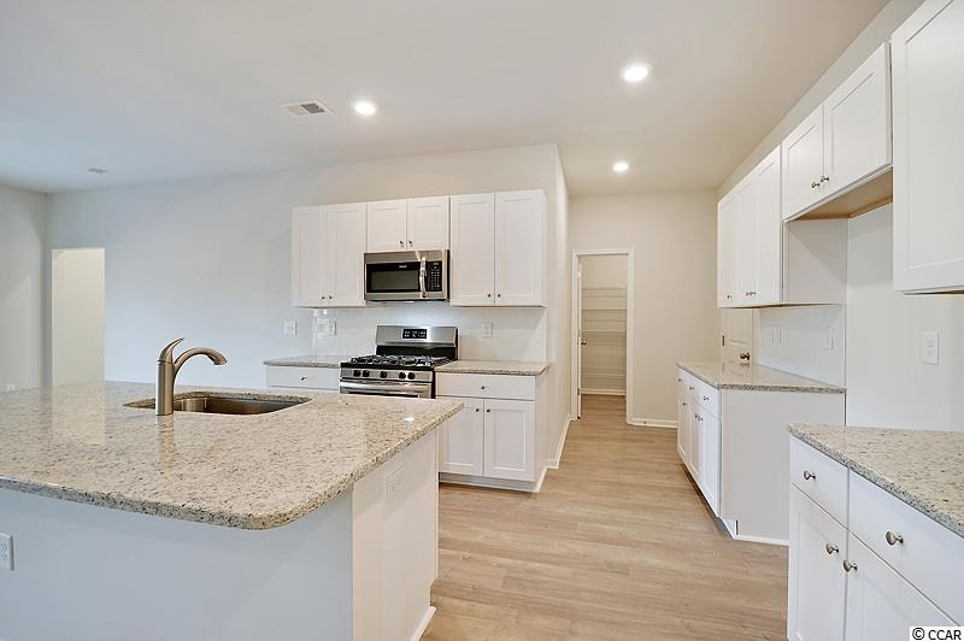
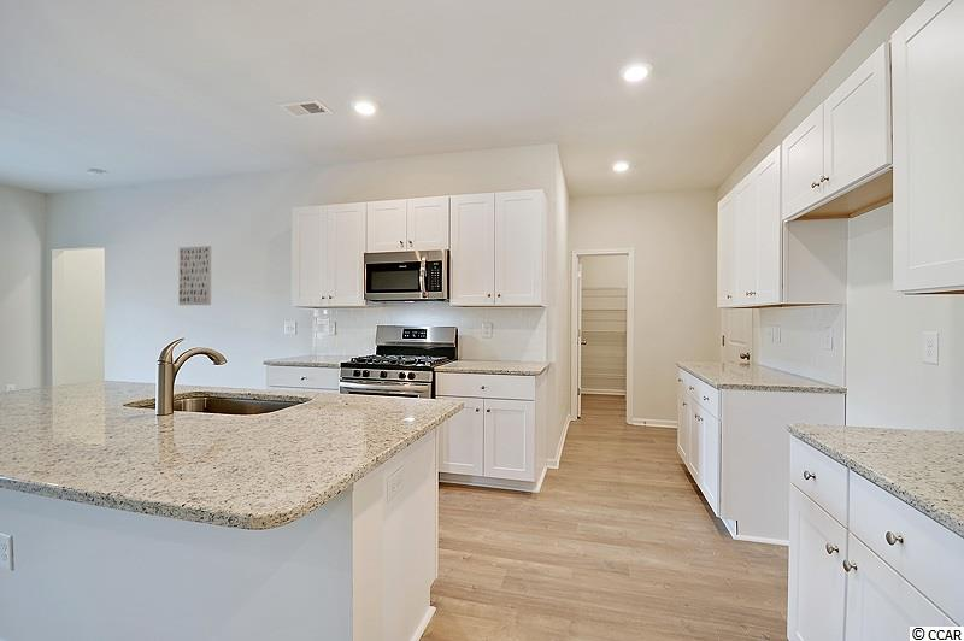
+ wall art [178,245,212,306]
